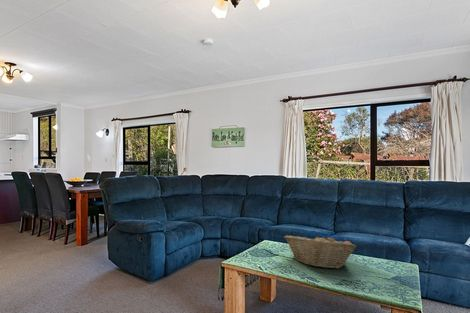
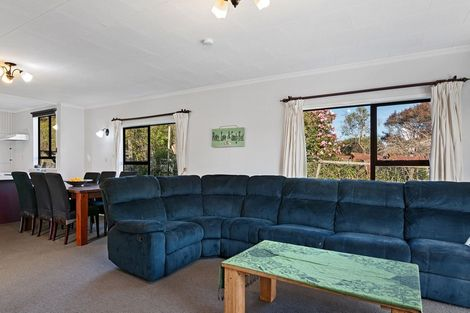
- fruit basket [283,235,357,269]
